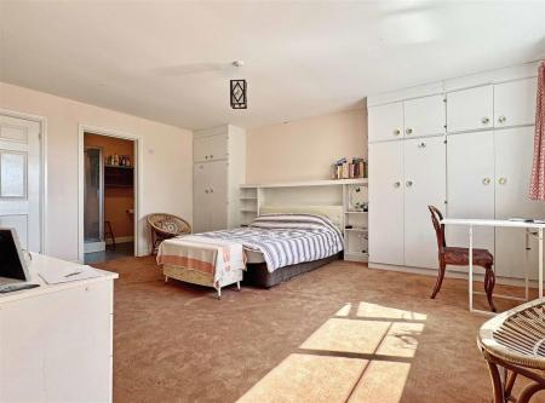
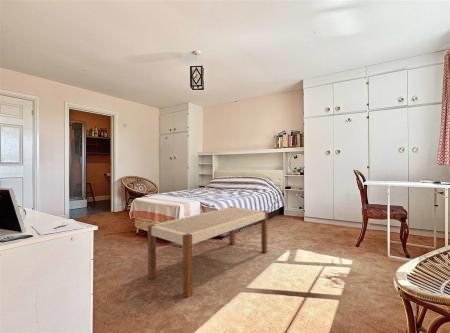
+ bench [147,206,268,299]
